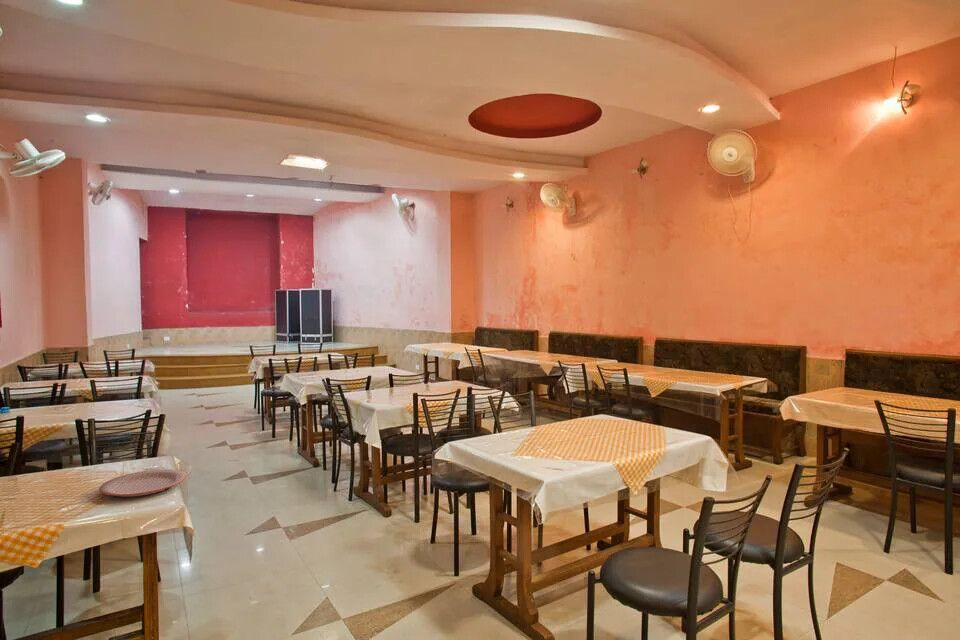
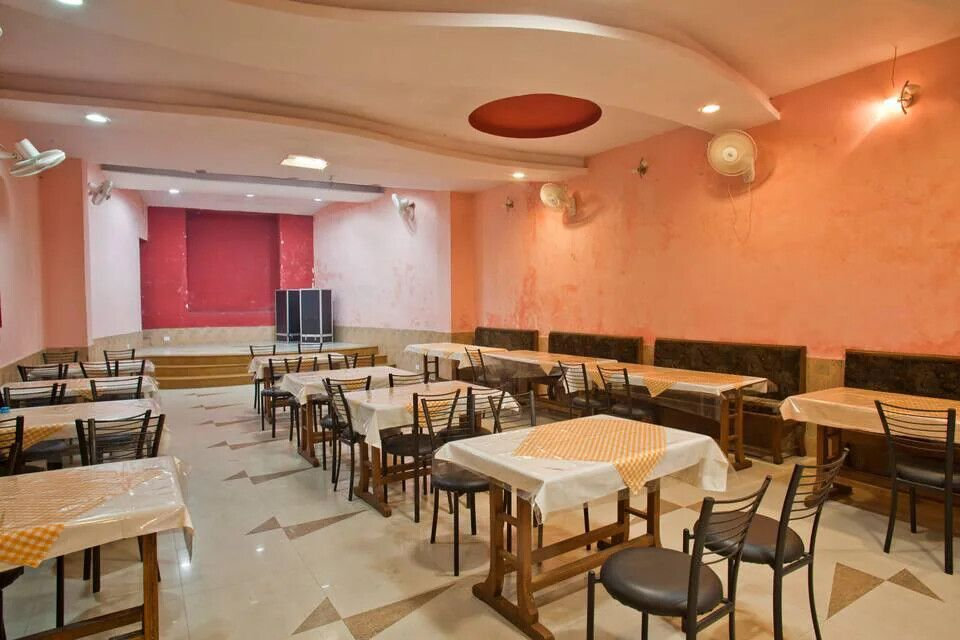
- plate [98,468,187,498]
